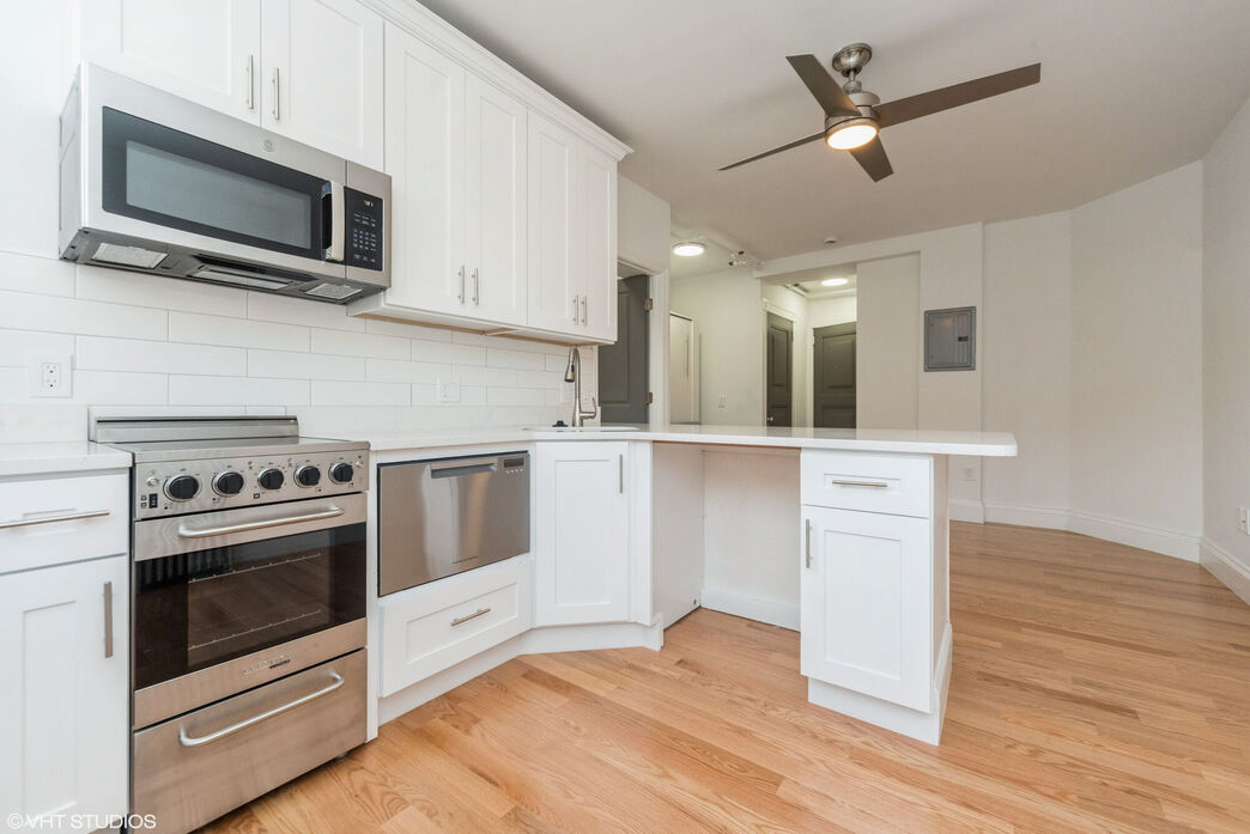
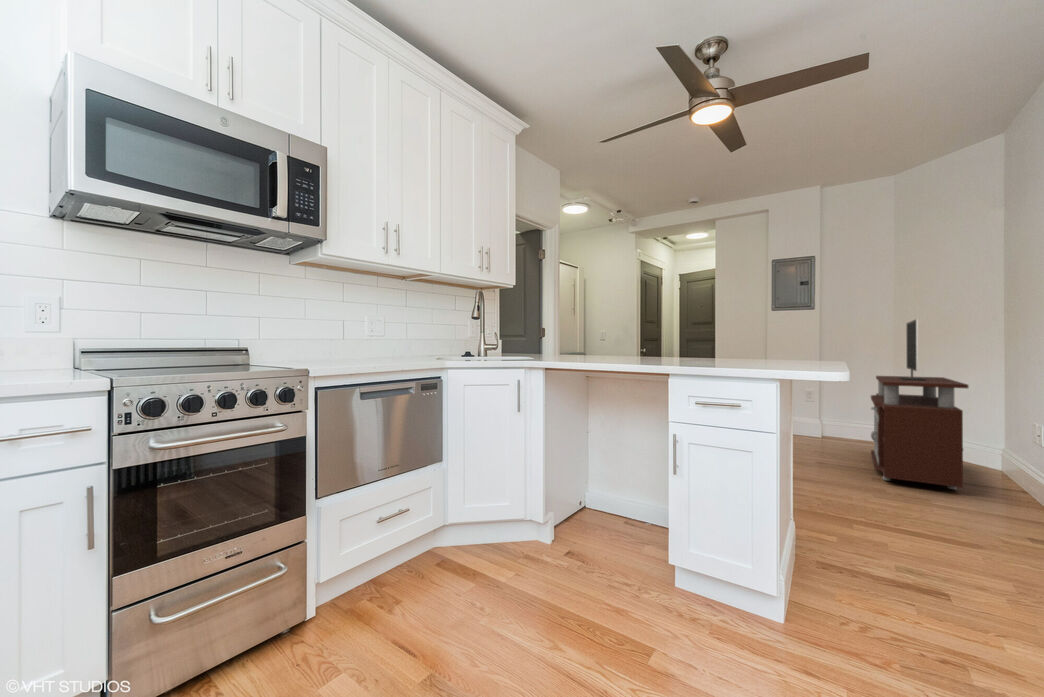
+ tv stand [870,318,969,491]
